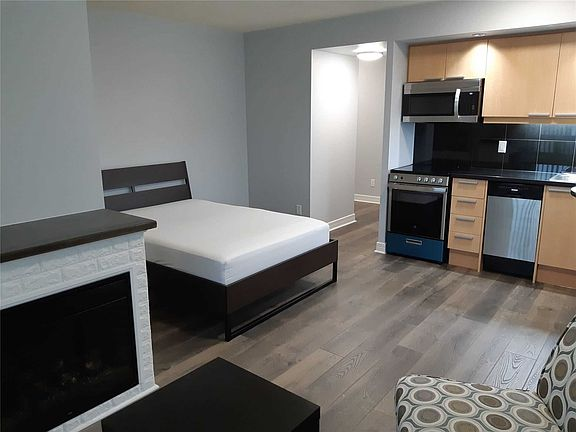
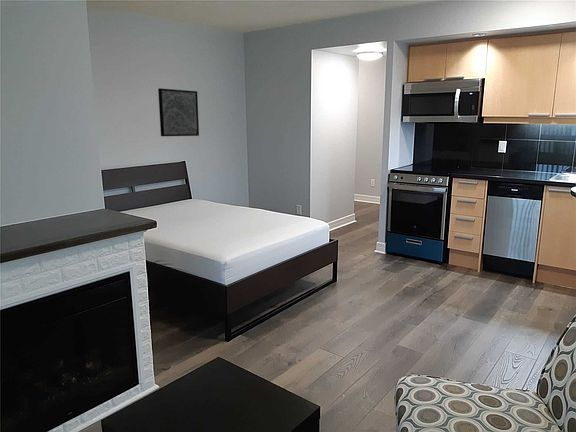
+ wall art [157,88,200,137]
